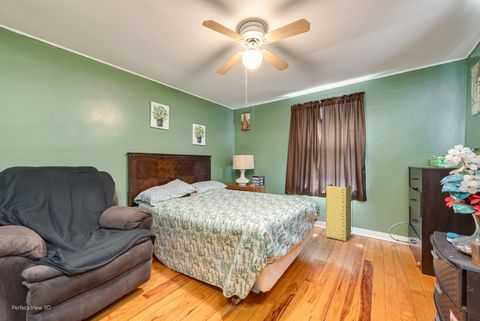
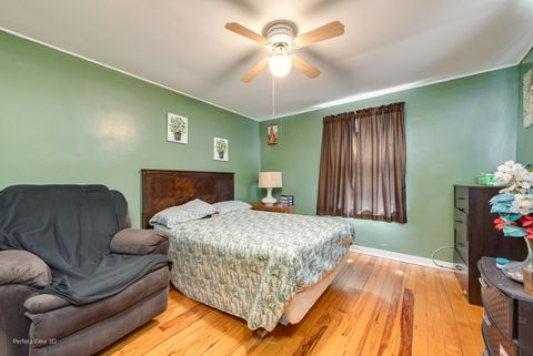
- laundry hamper [325,183,352,242]
